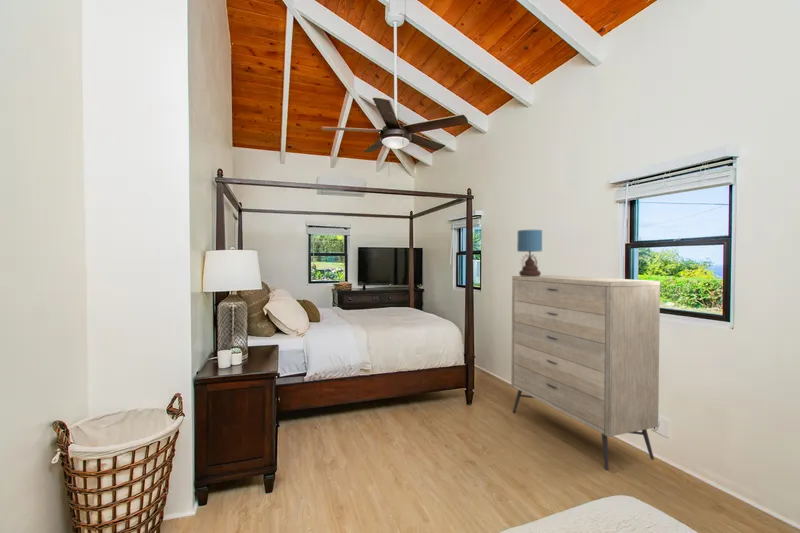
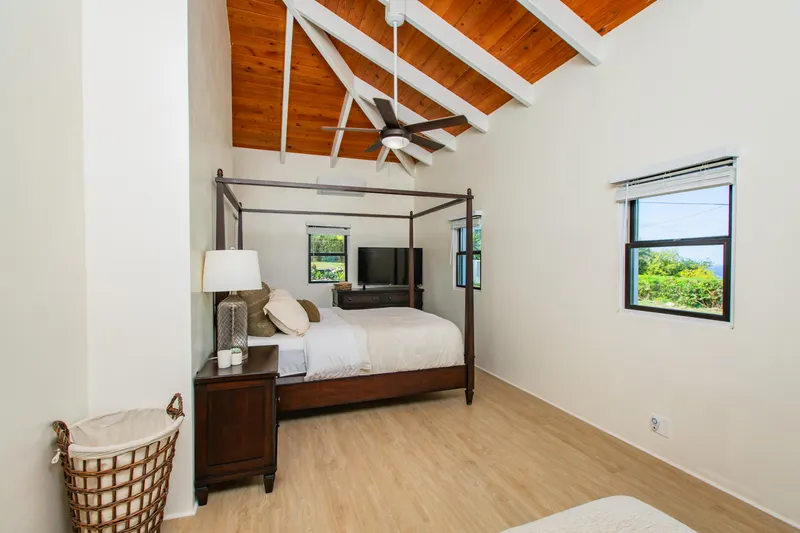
- table lamp [516,229,543,277]
- dresser [510,274,661,472]
